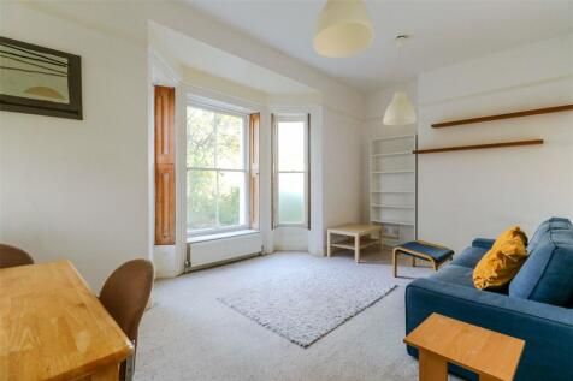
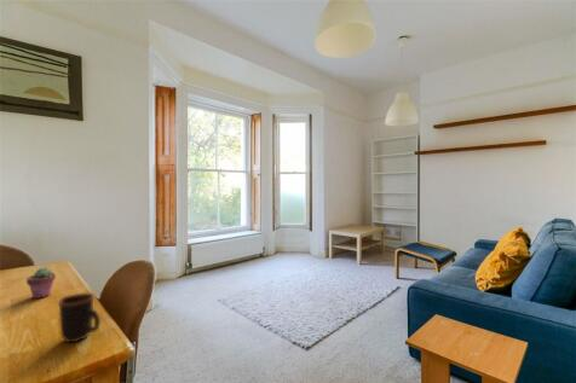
+ mug [57,292,102,343]
+ potted succulent [25,267,57,300]
